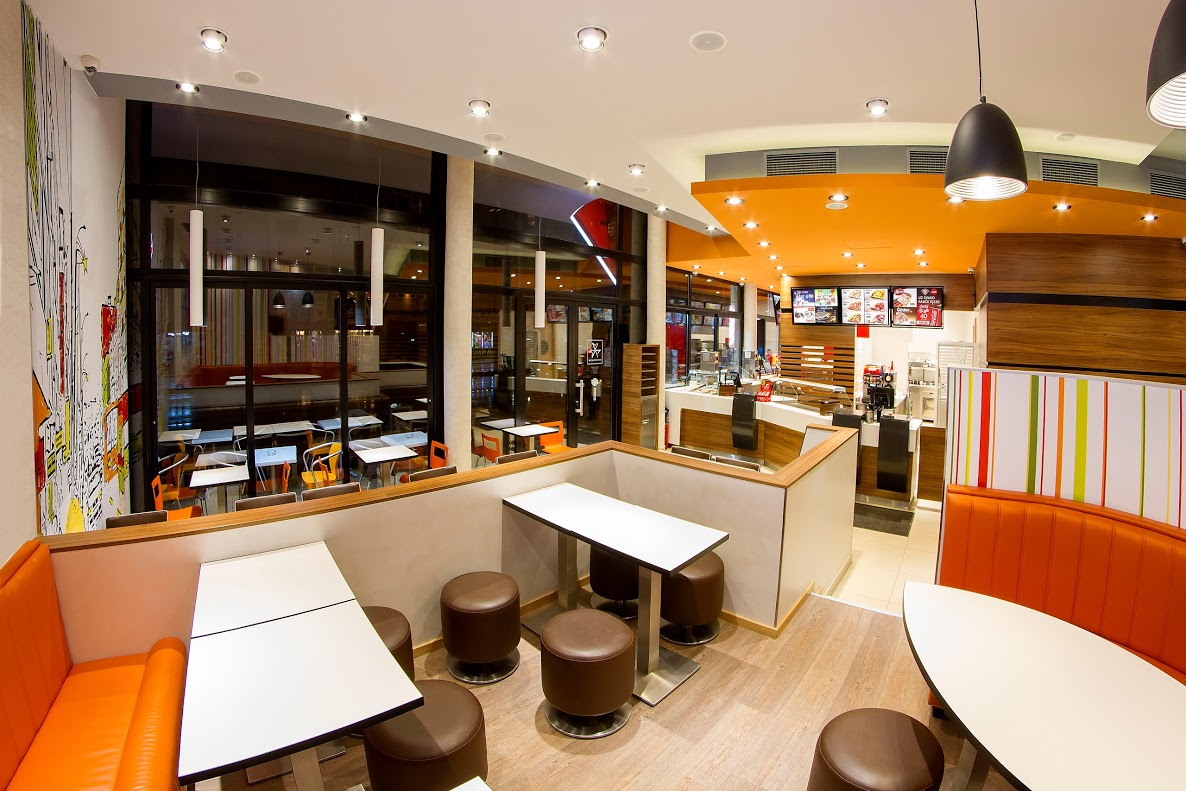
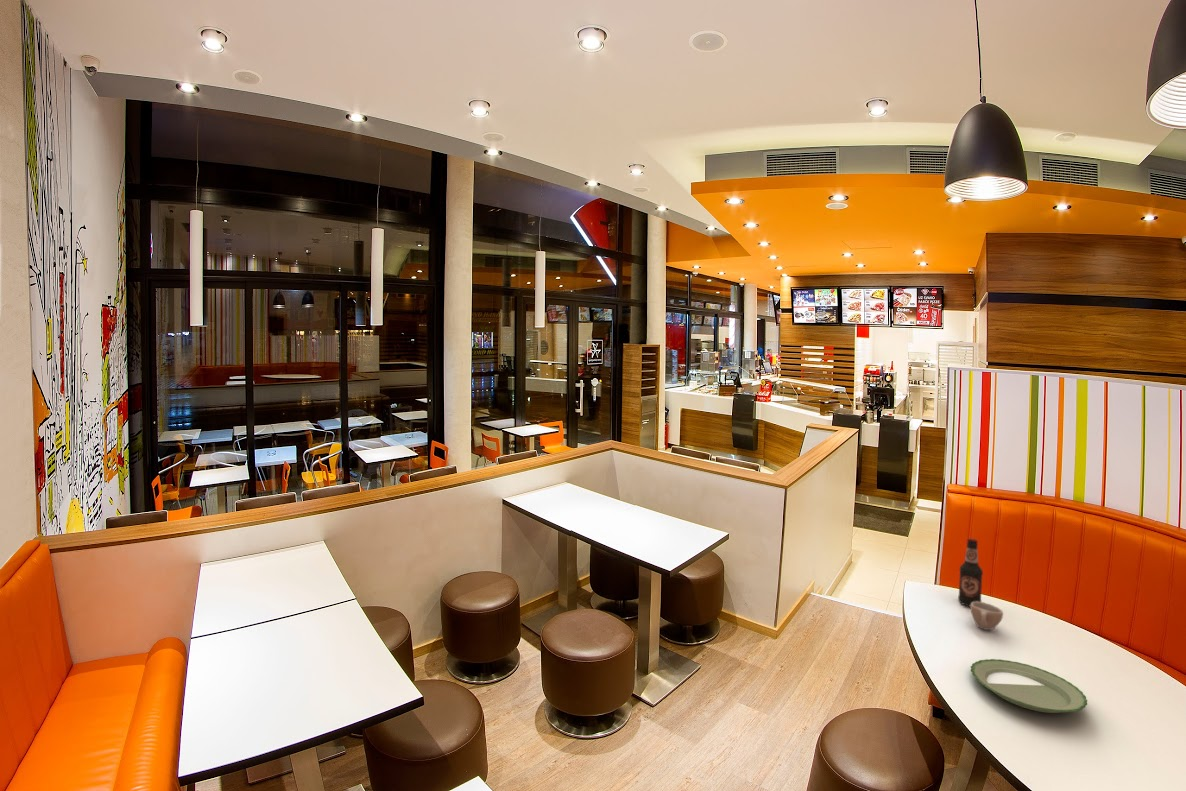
+ bottle [957,538,984,607]
+ plate [970,658,1088,714]
+ cup [969,601,1004,631]
